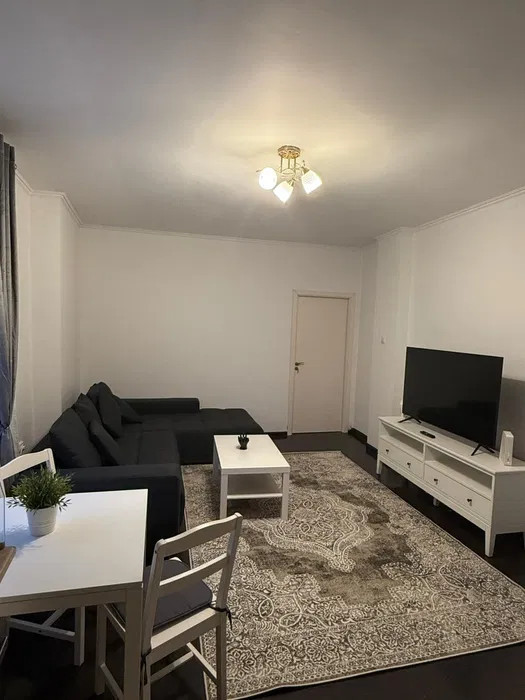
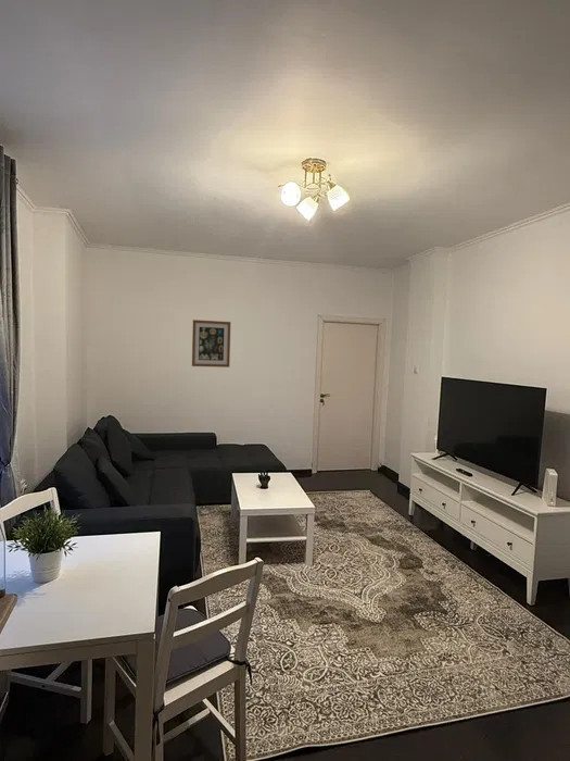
+ wall art [191,319,231,369]
